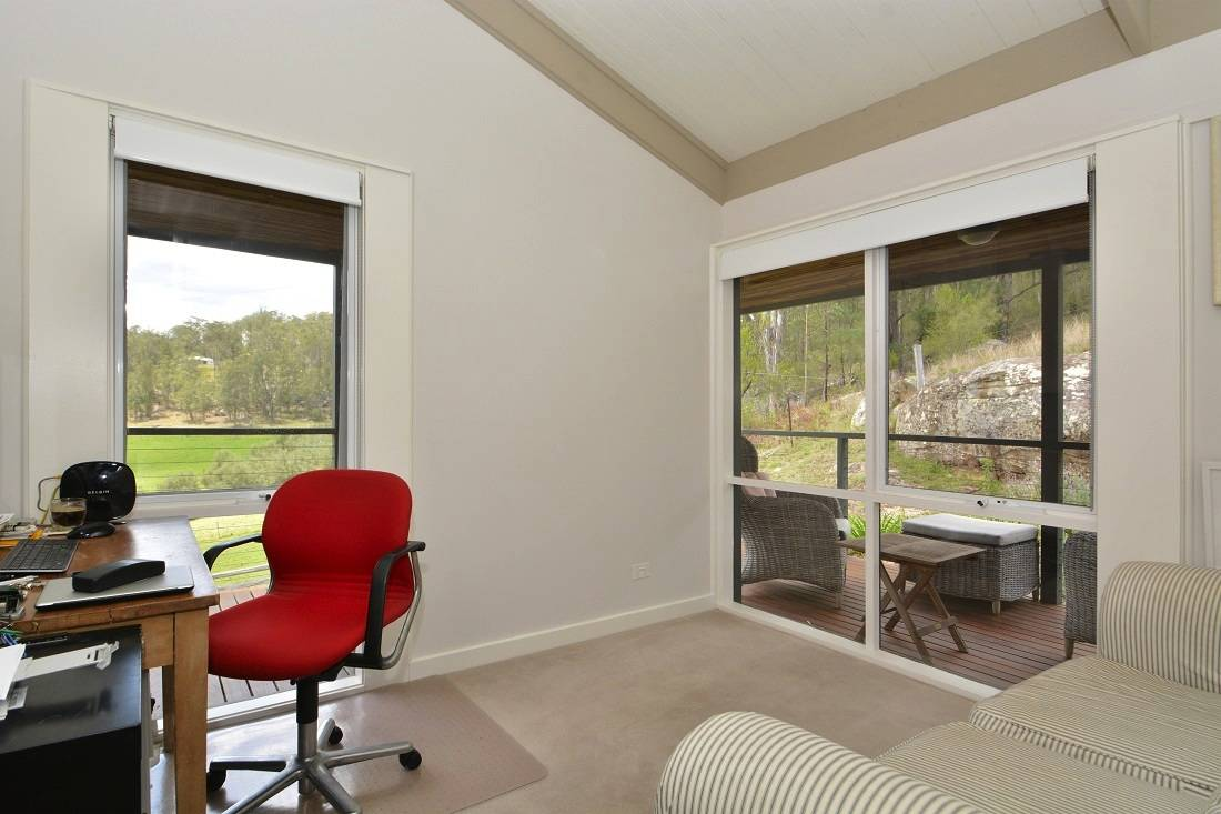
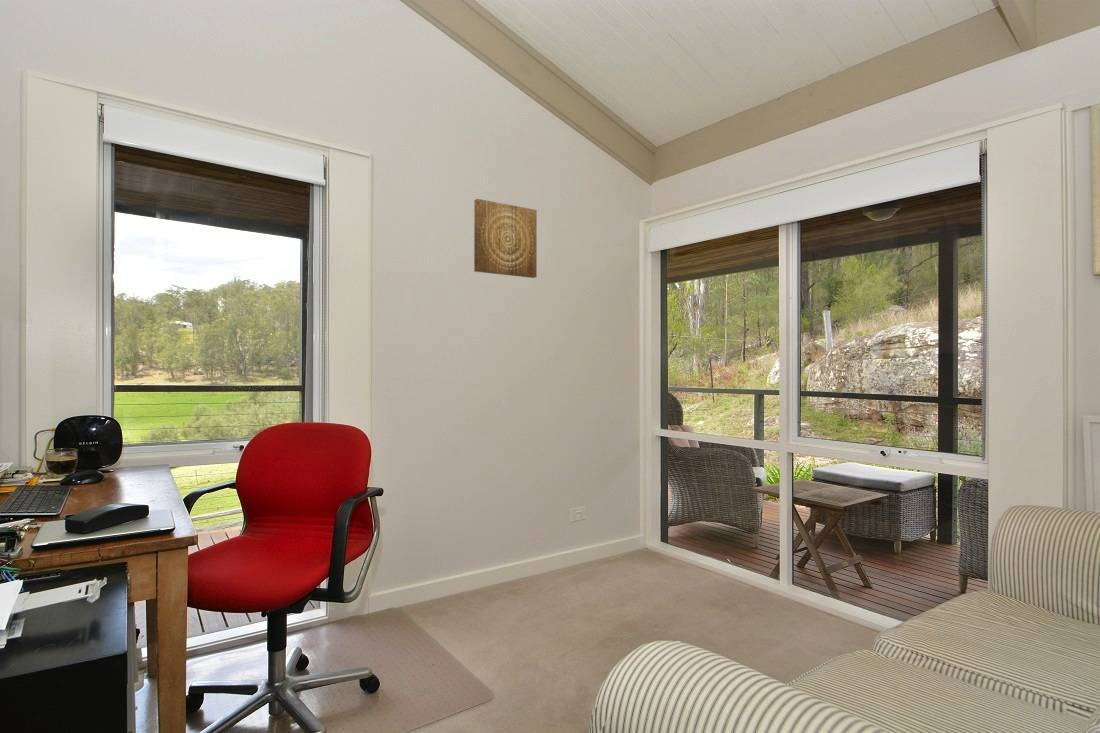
+ wall art [473,198,538,279]
